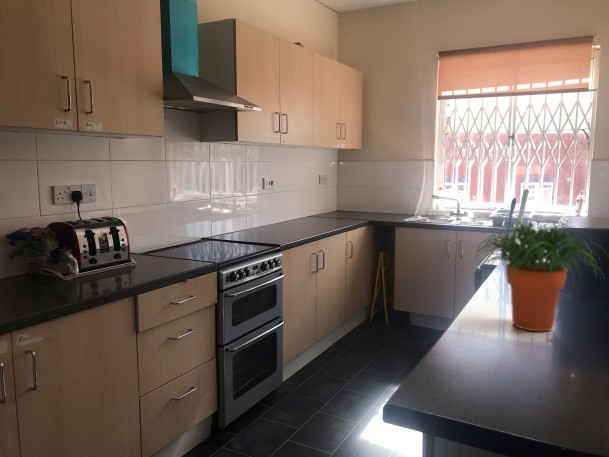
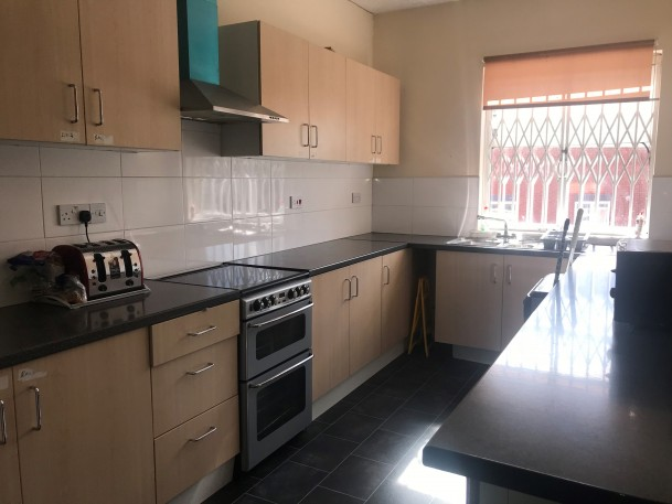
- potted plant [473,218,609,332]
